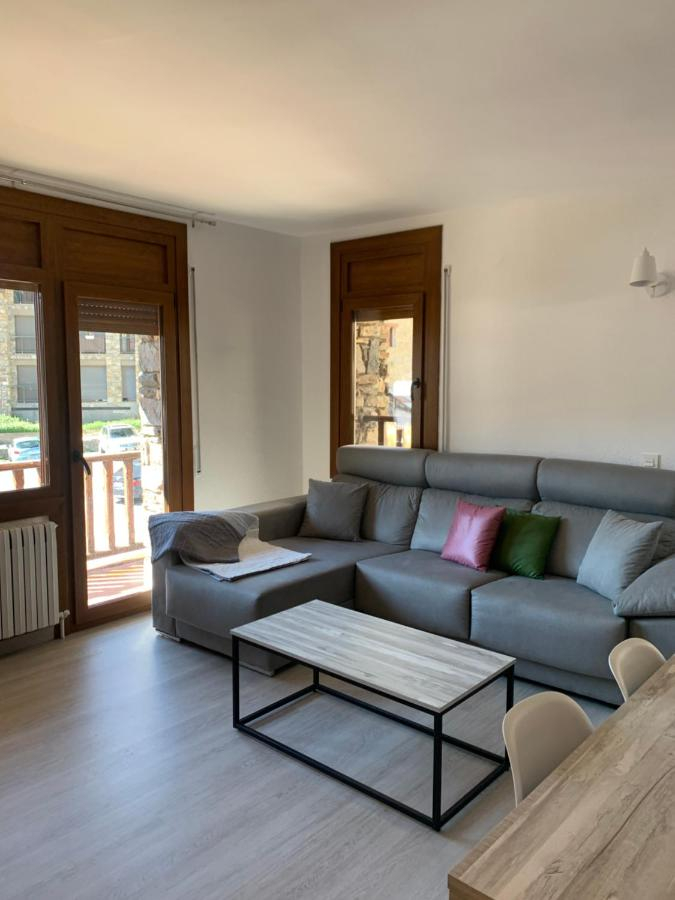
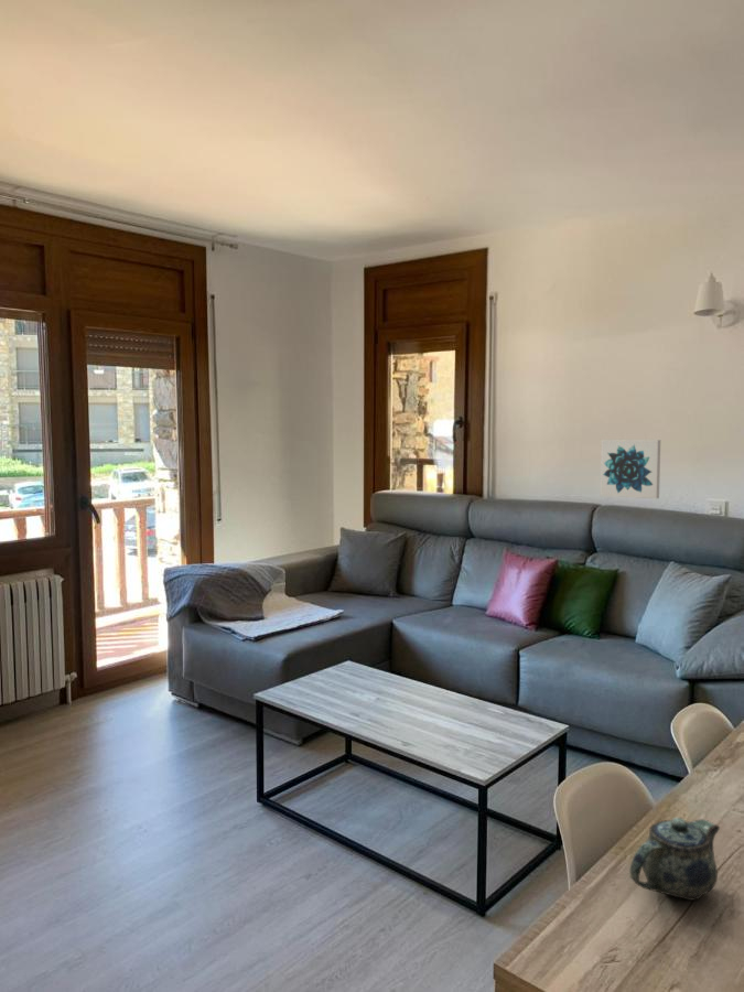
+ chinaware [628,817,721,902]
+ wall art [600,439,661,499]
